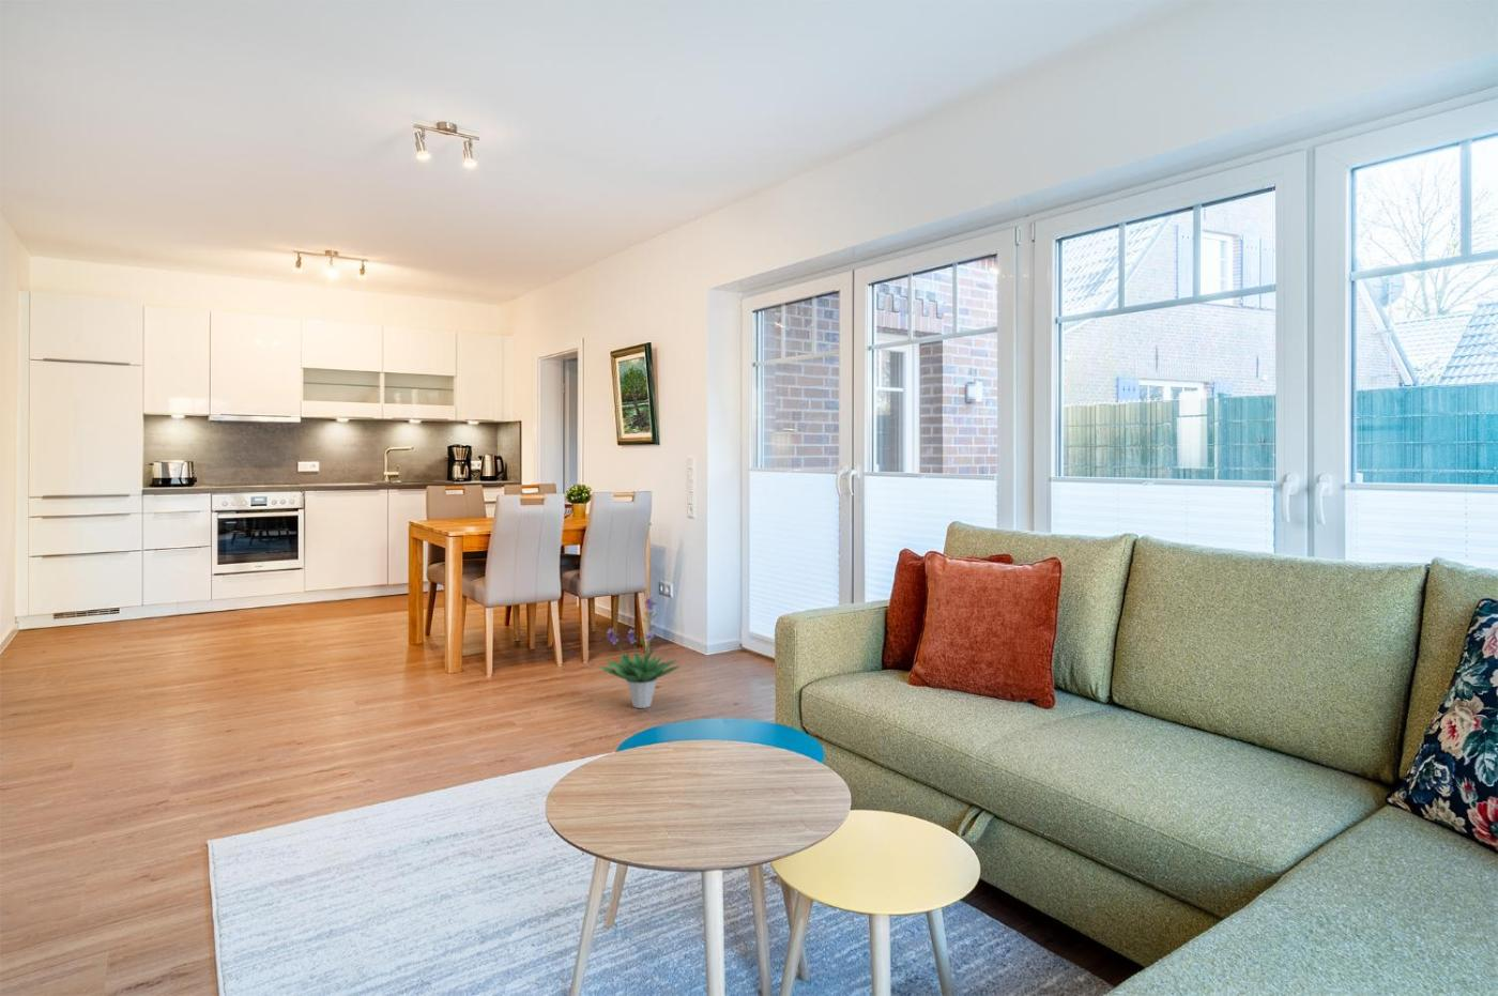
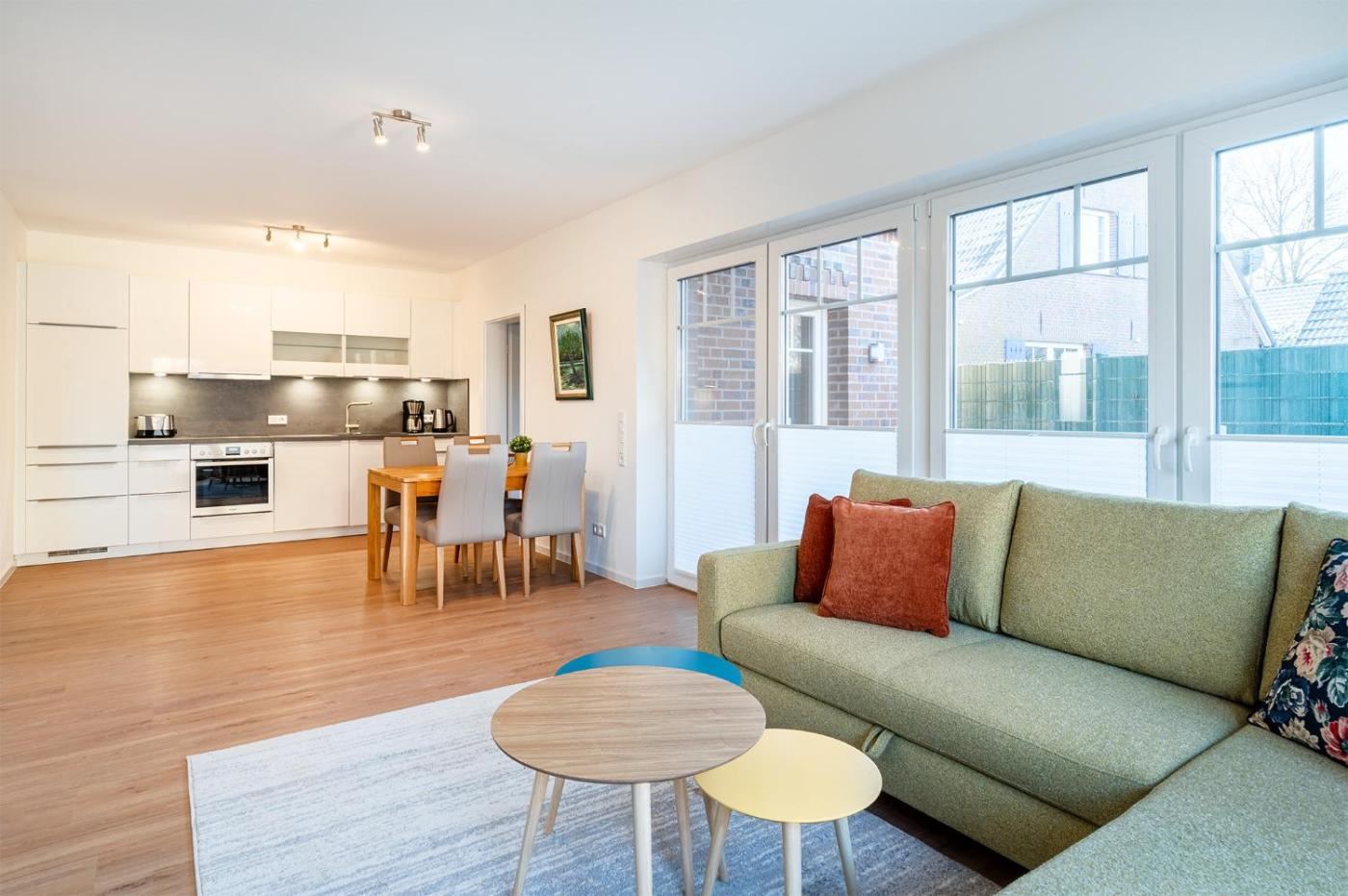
- potted plant [598,595,681,709]
